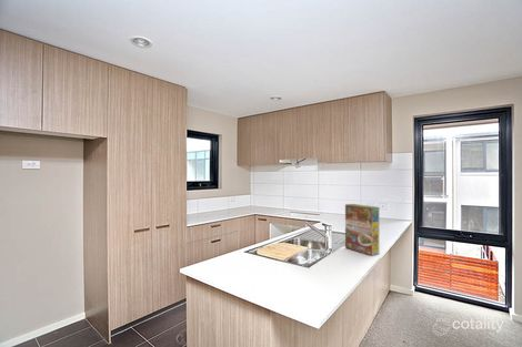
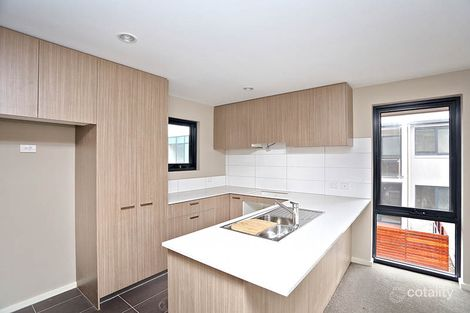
- cereal box [344,203,380,257]
